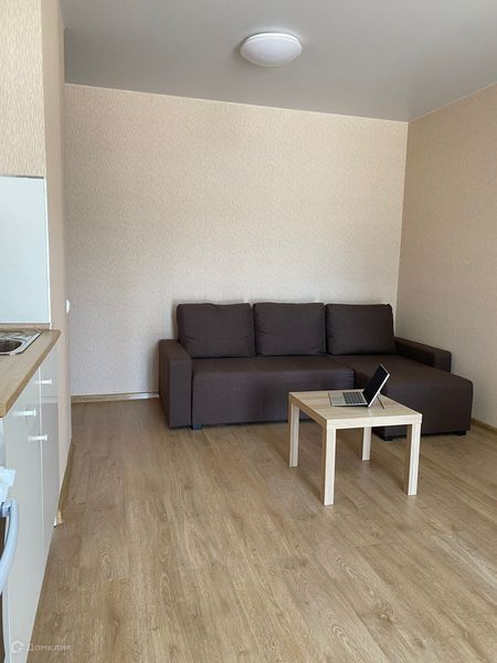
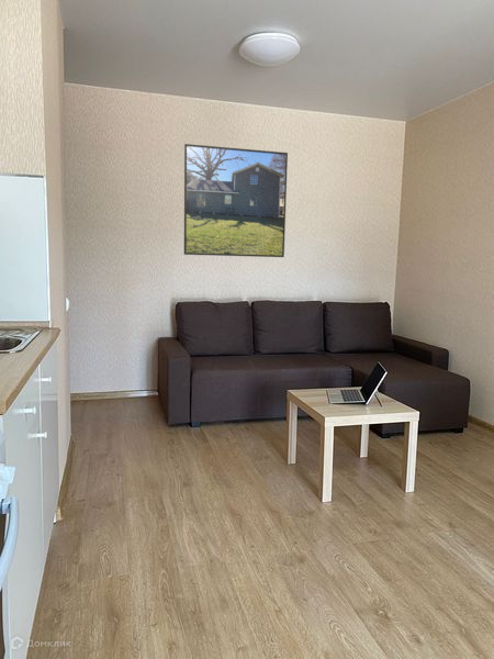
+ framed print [183,143,289,258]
